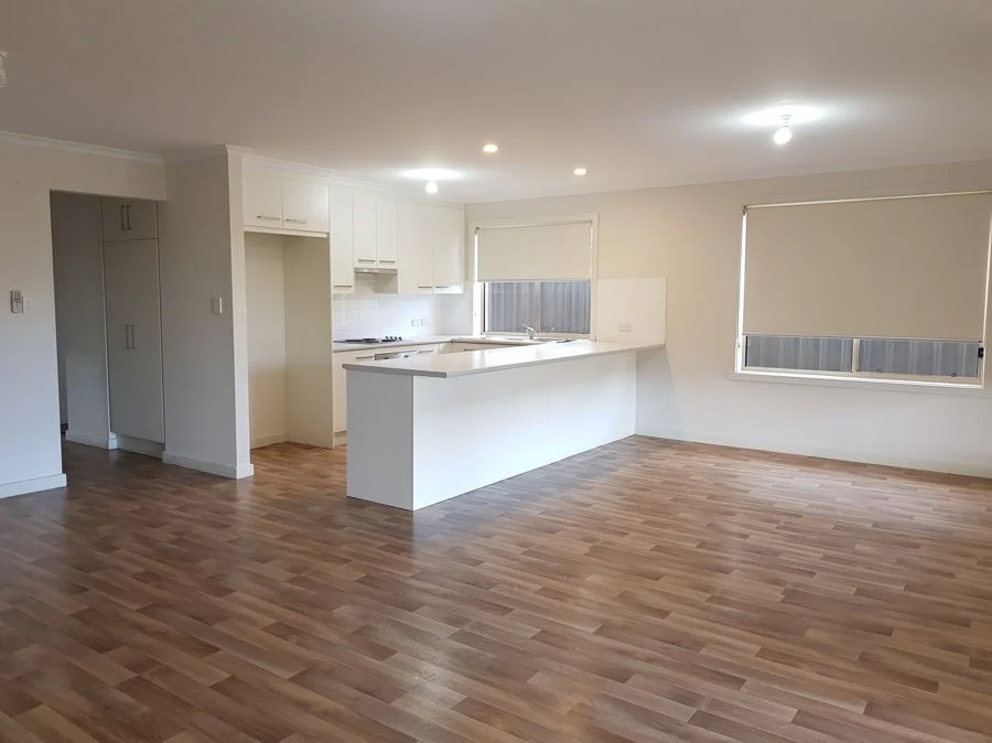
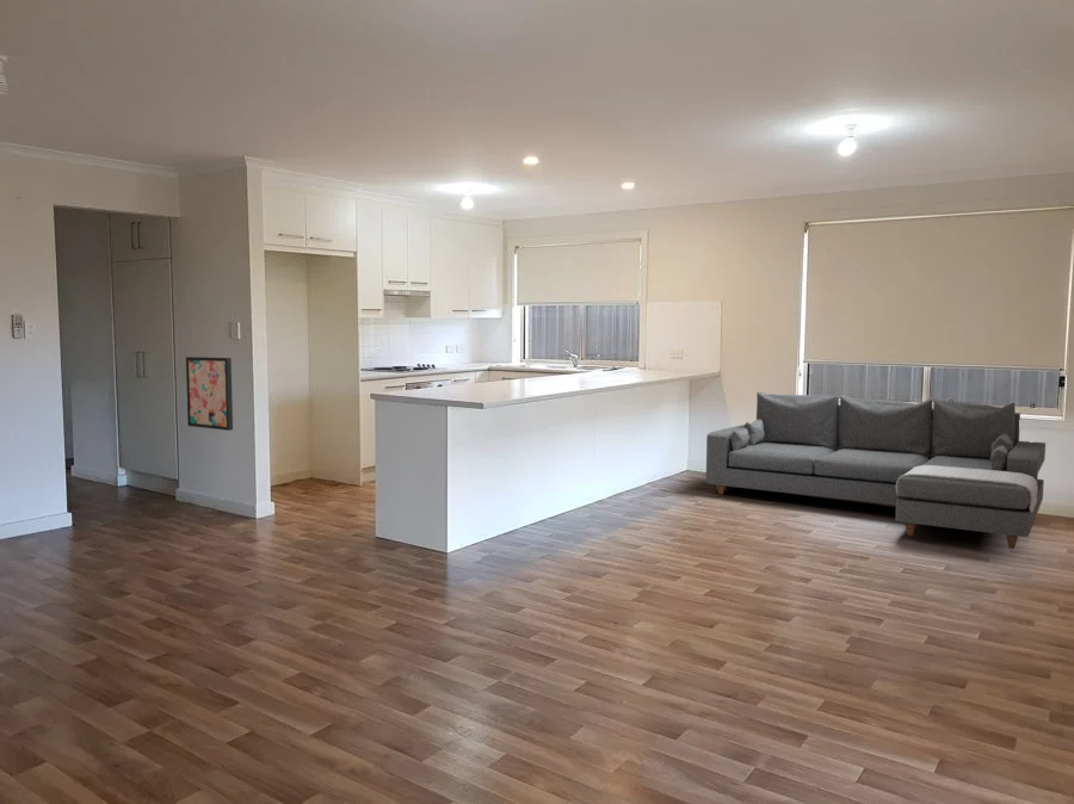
+ wall art [185,355,234,432]
+ sofa [705,391,1047,550]
